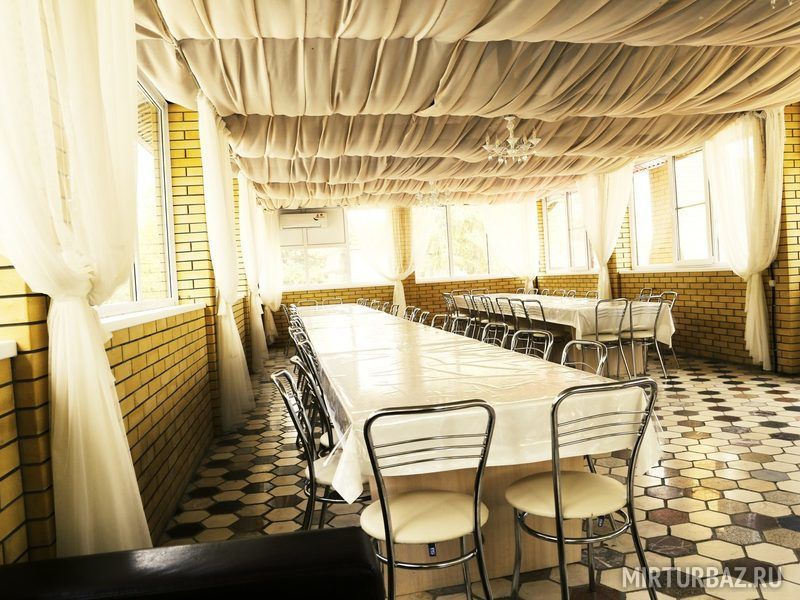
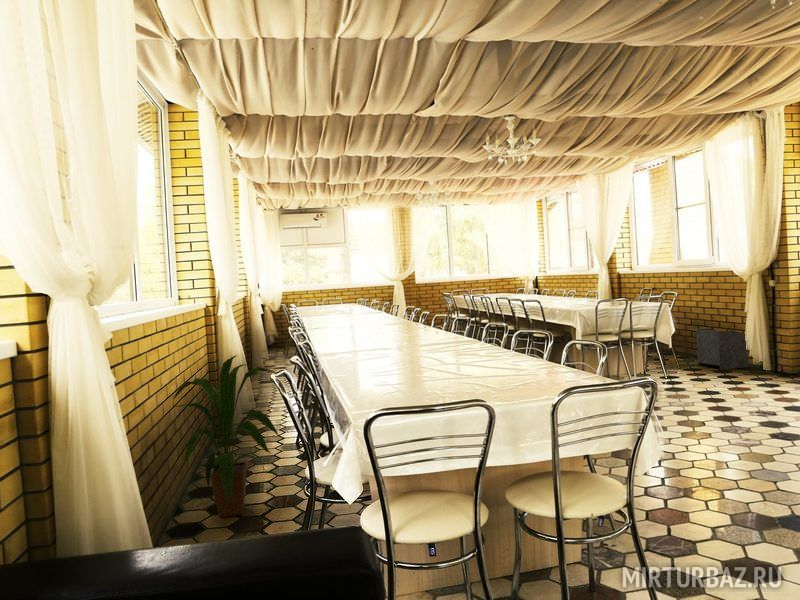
+ waste basket [695,328,749,371]
+ house plant [173,355,279,518]
